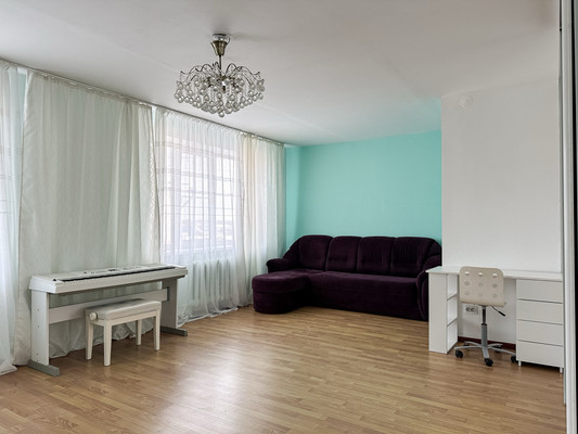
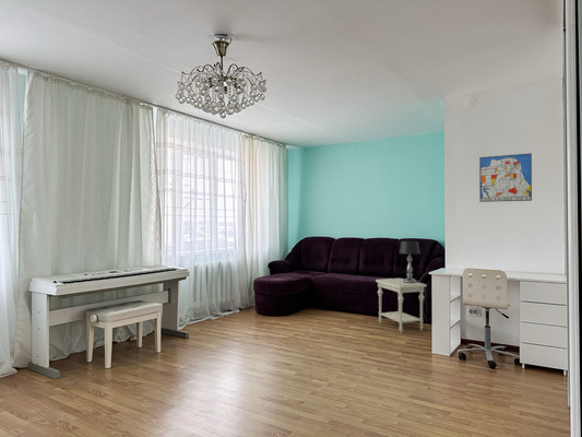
+ wall art [478,152,533,203]
+ table lamp [399,239,421,283]
+ side table [375,277,427,334]
